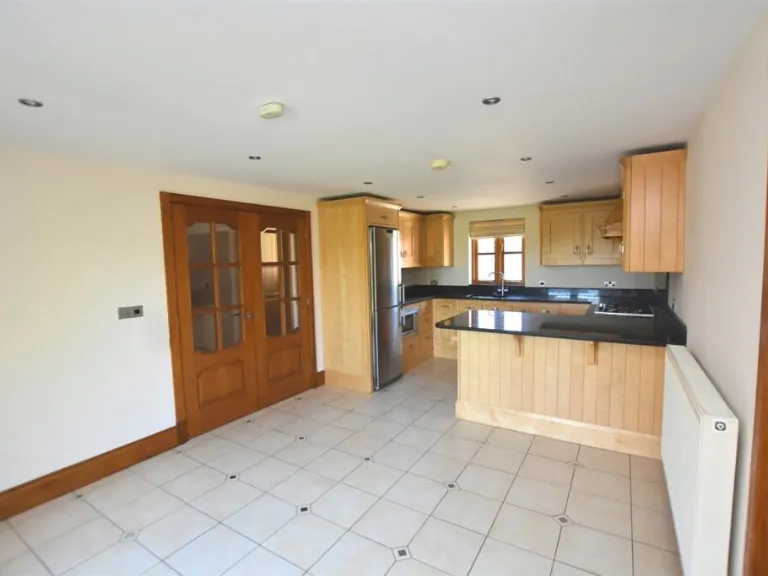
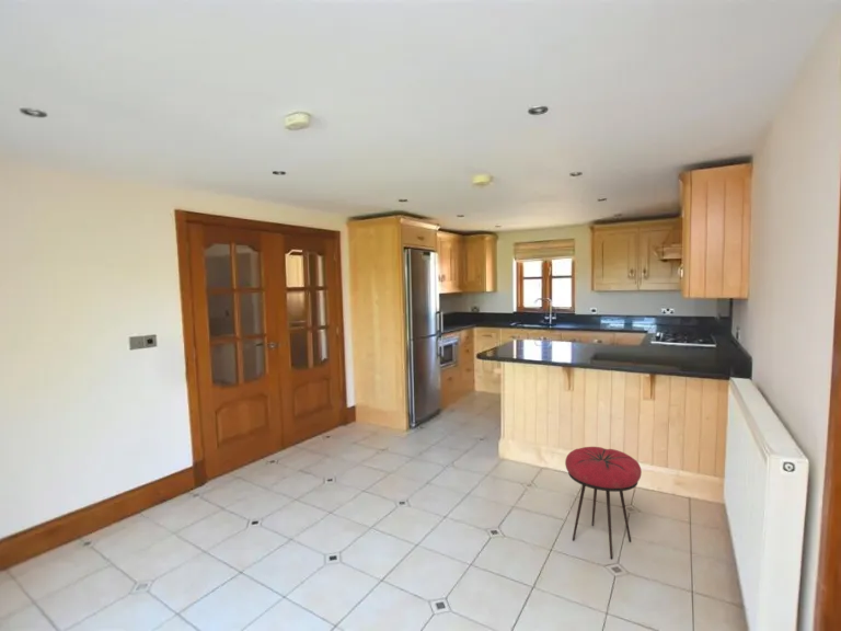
+ stool [564,446,643,560]
